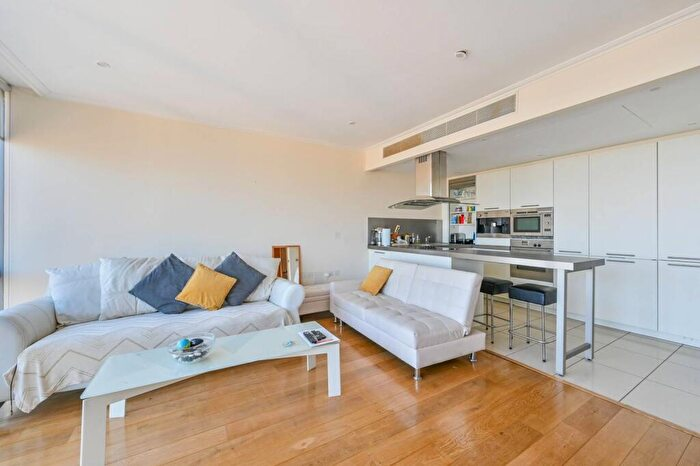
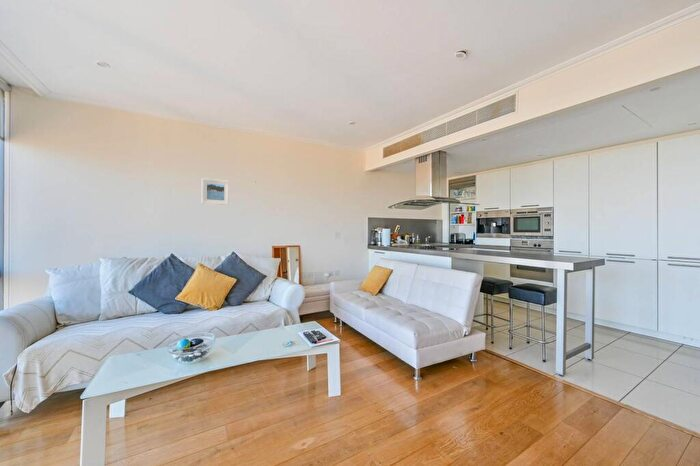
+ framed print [201,177,230,206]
